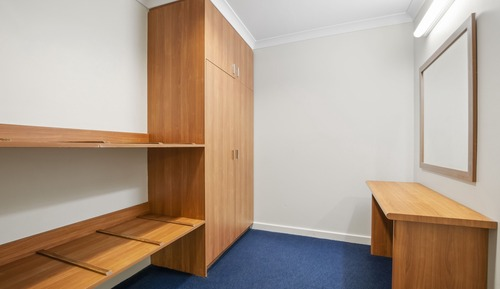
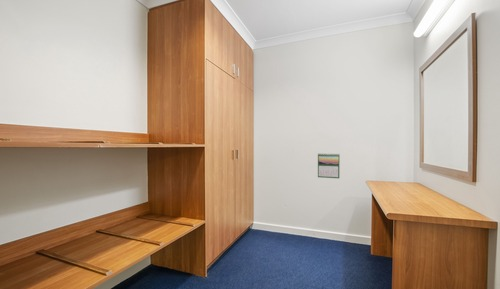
+ calendar [317,152,340,179]
